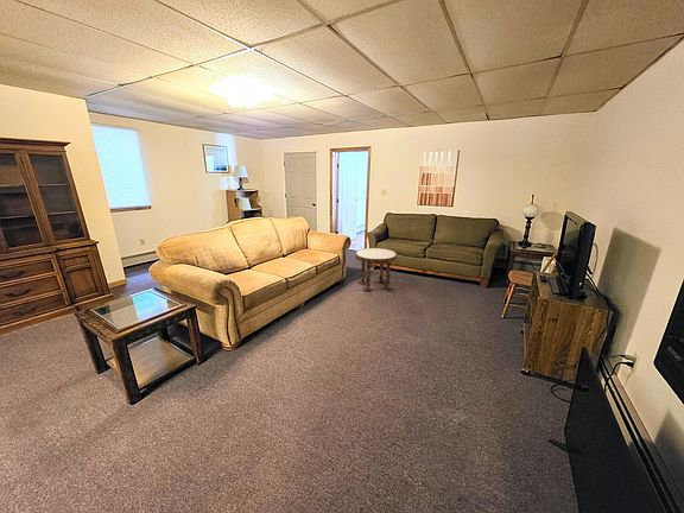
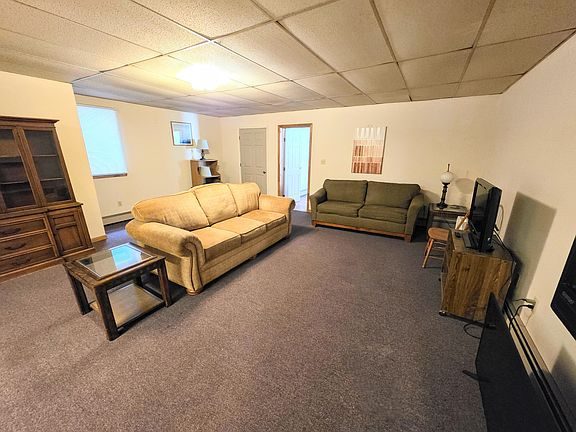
- side table [354,247,398,292]
